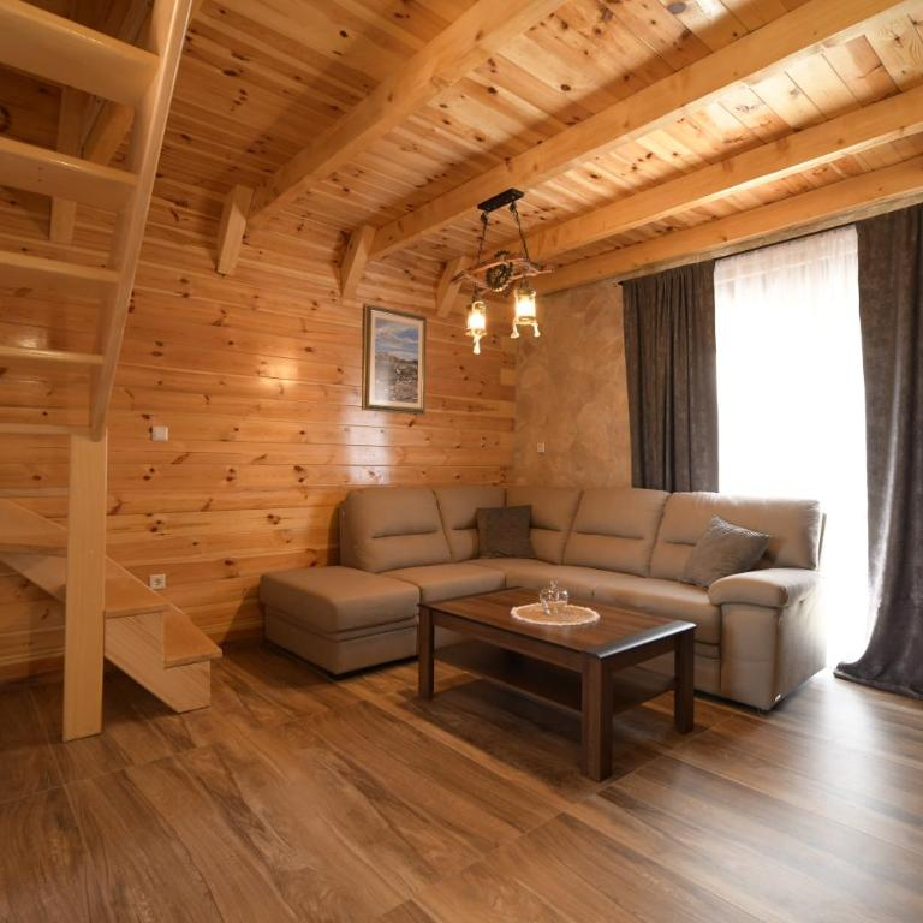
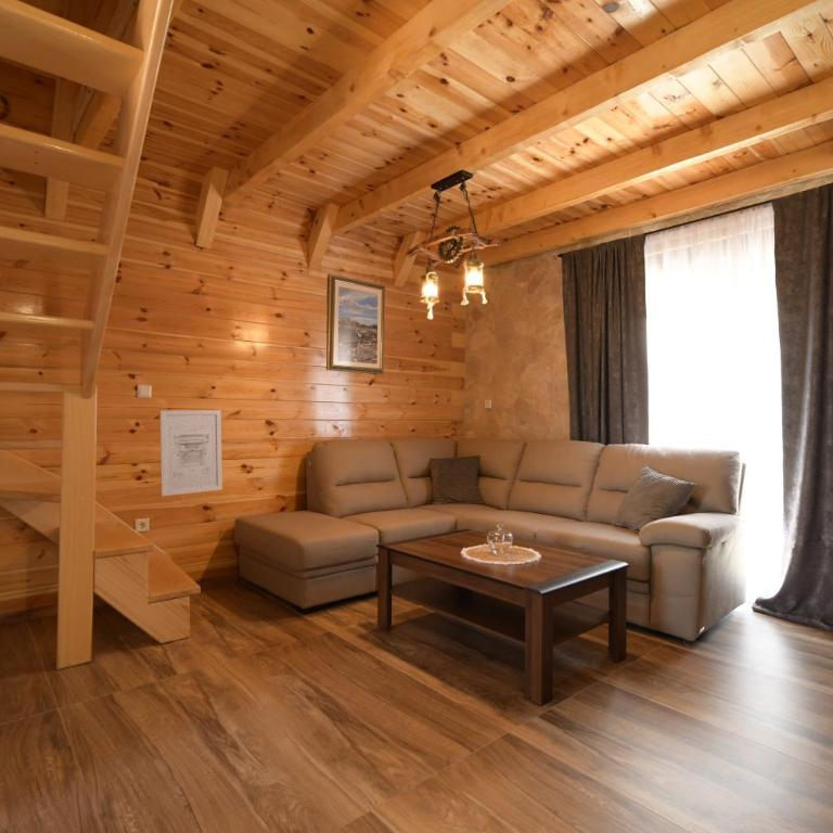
+ wall art [158,409,223,497]
